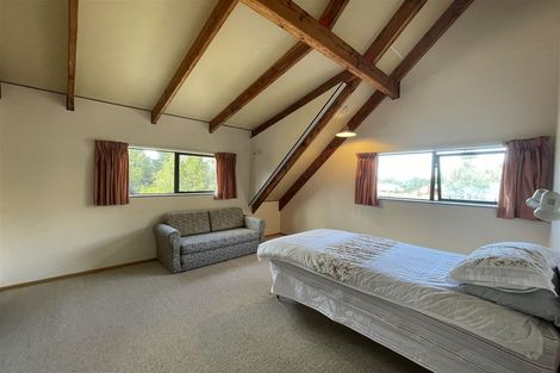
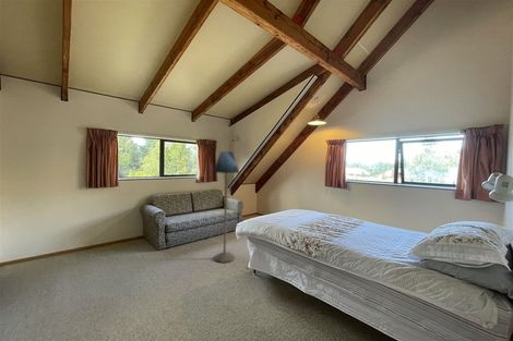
+ floor lamp [212,150,240,264]
